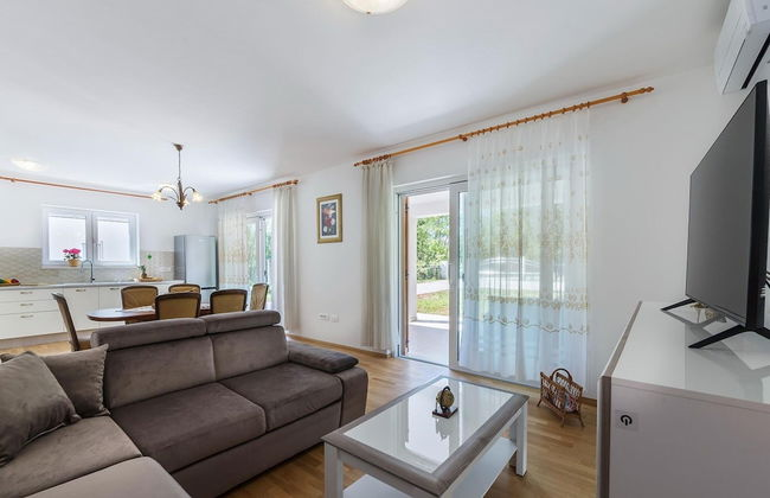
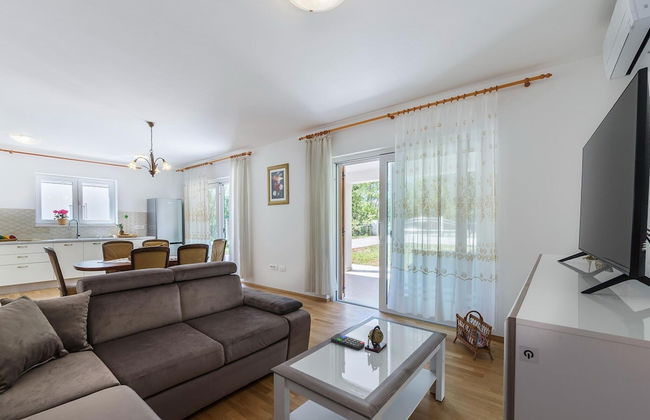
+ remote control [330,333,366,351]
